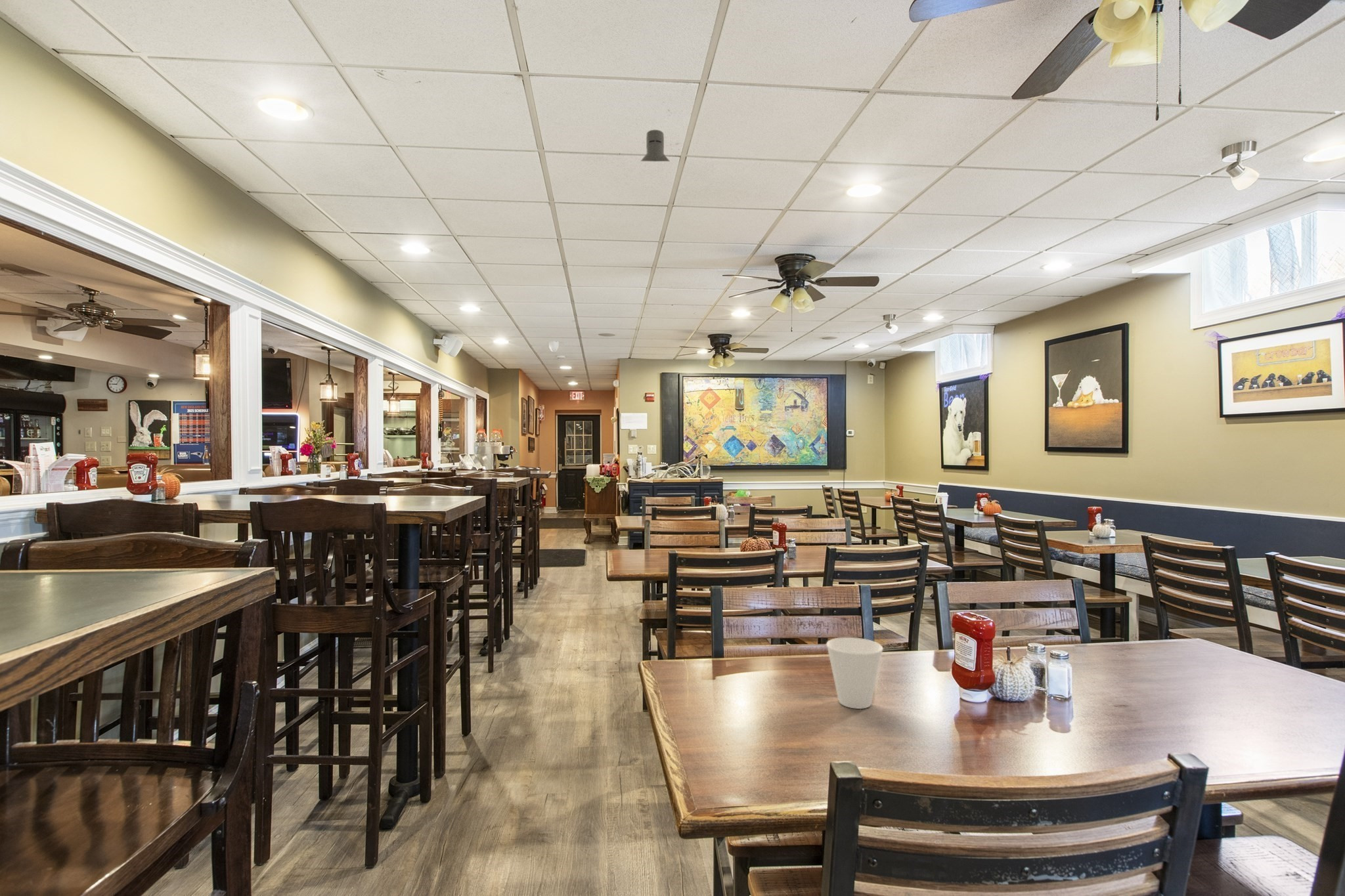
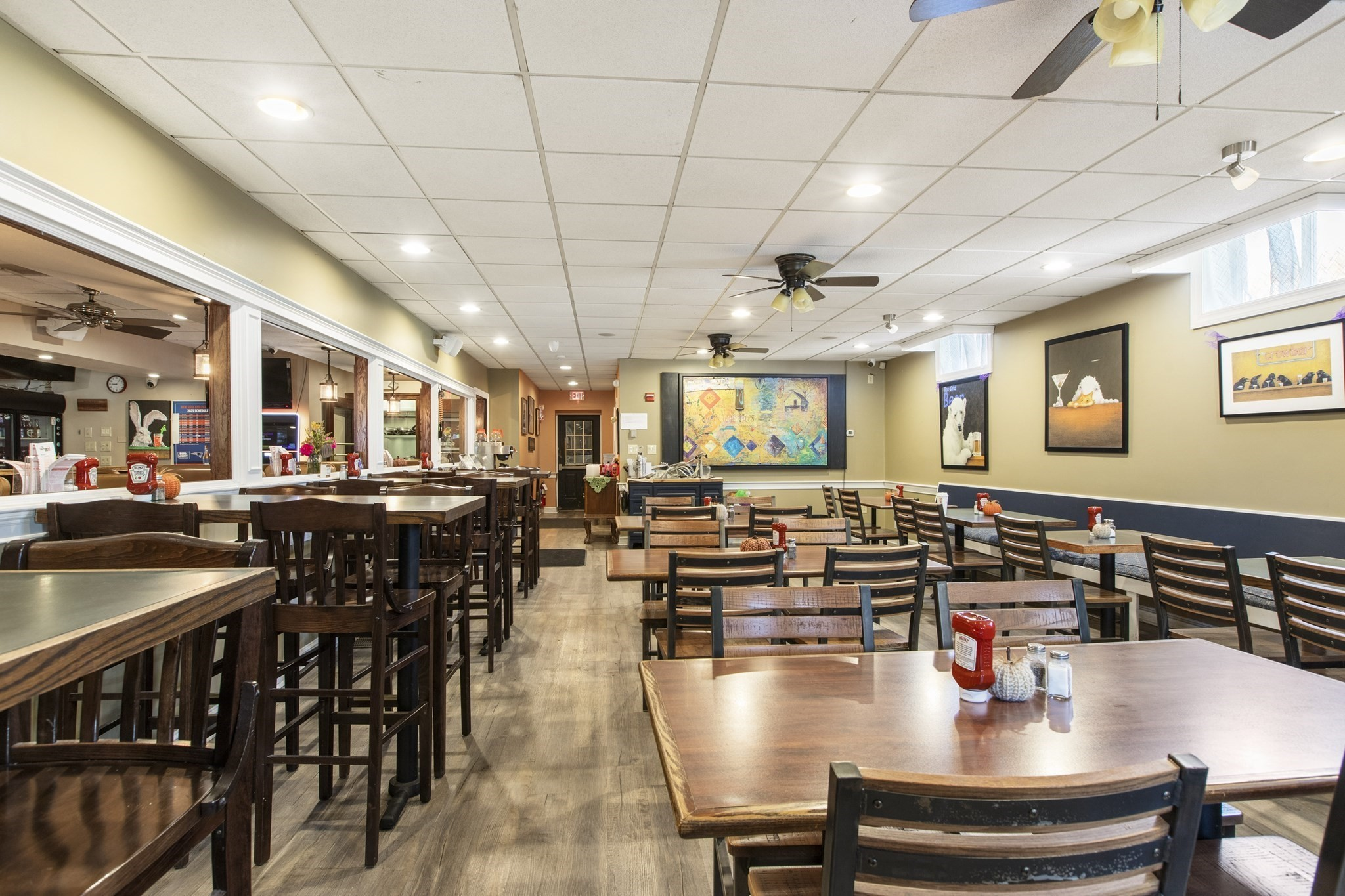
- knight helmet [640,129,671,162]
- cup [826,637,884,710]
